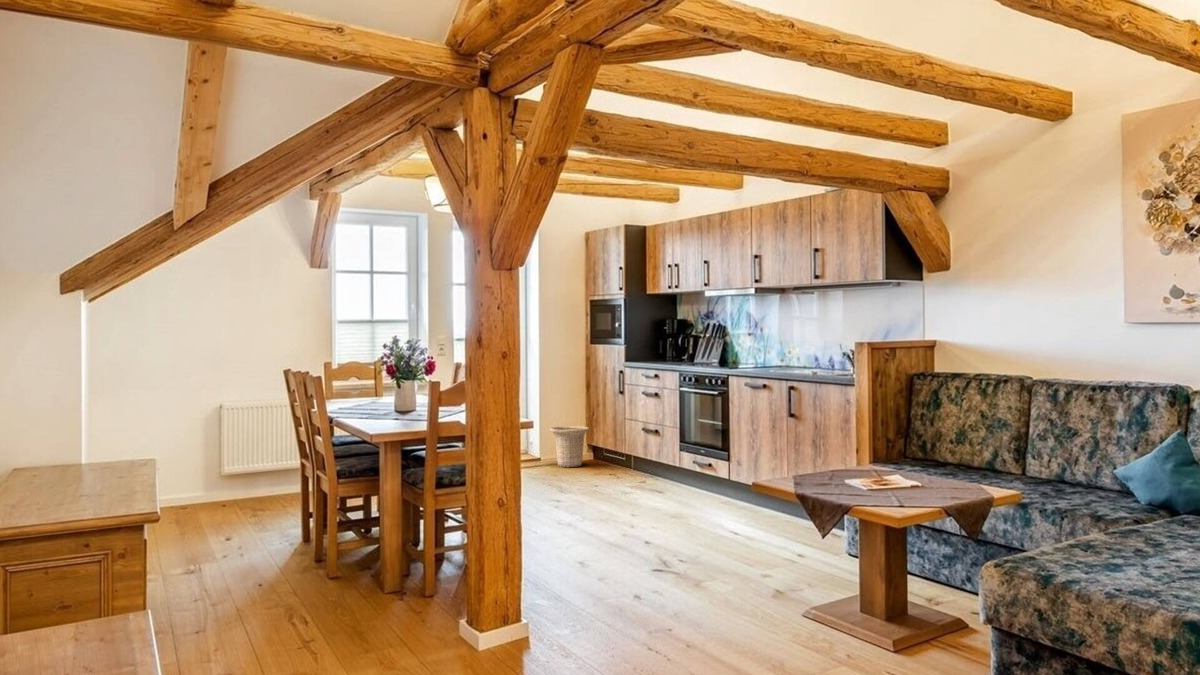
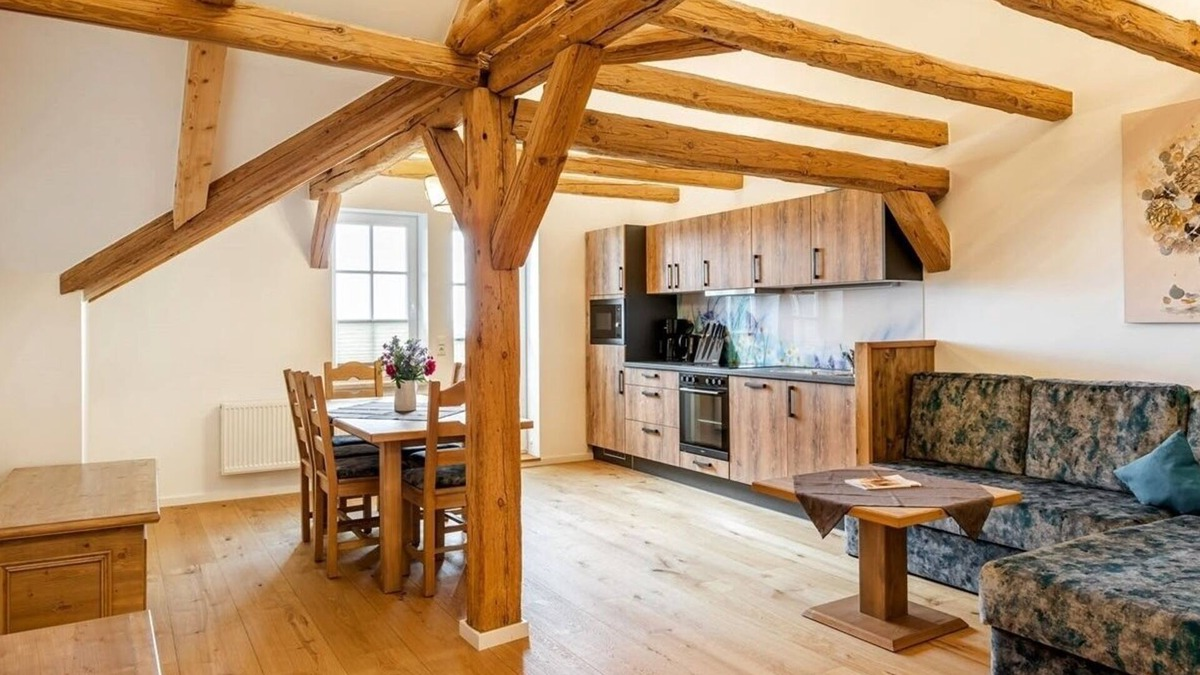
- basket [549,425,590,468]
